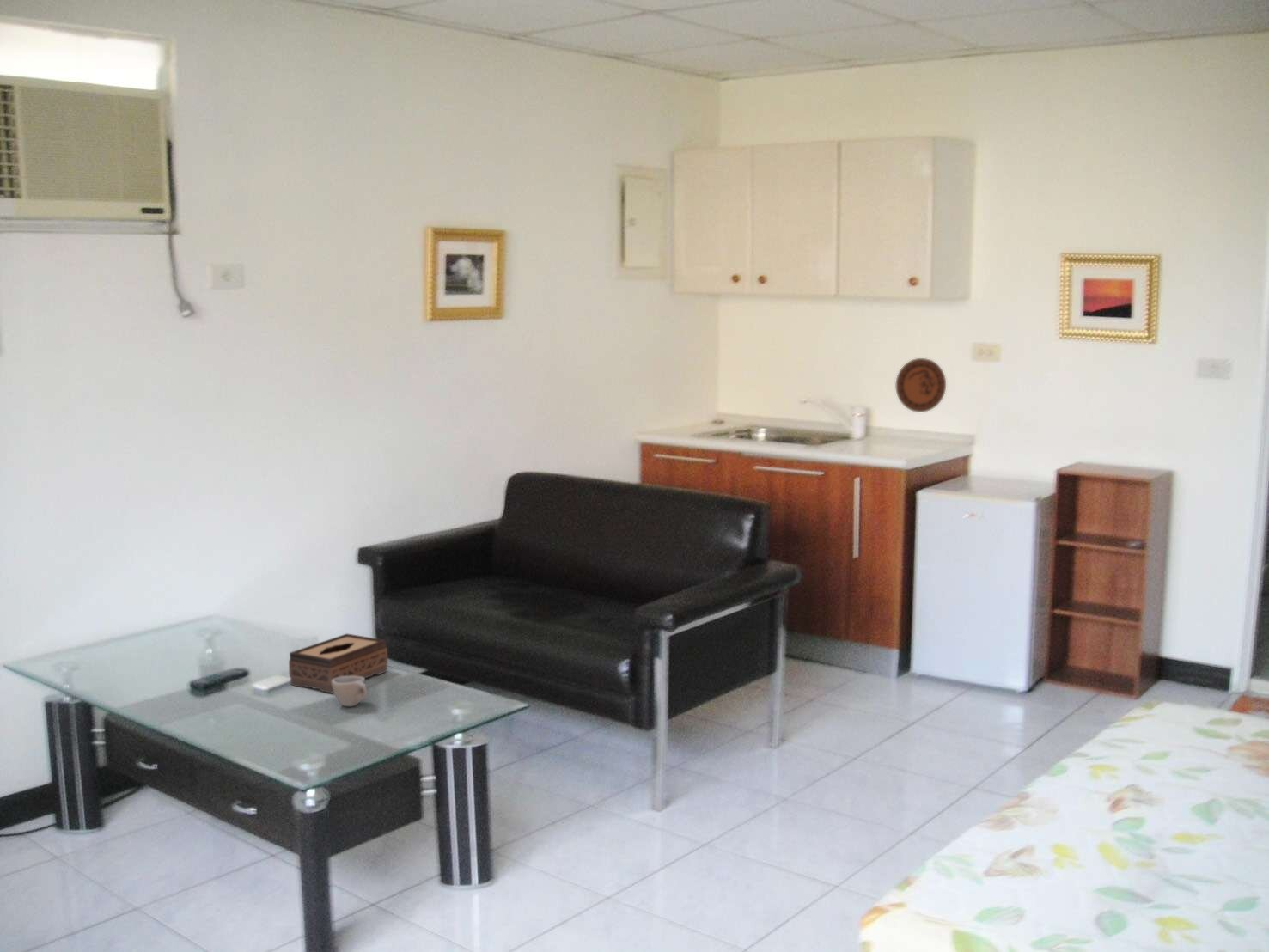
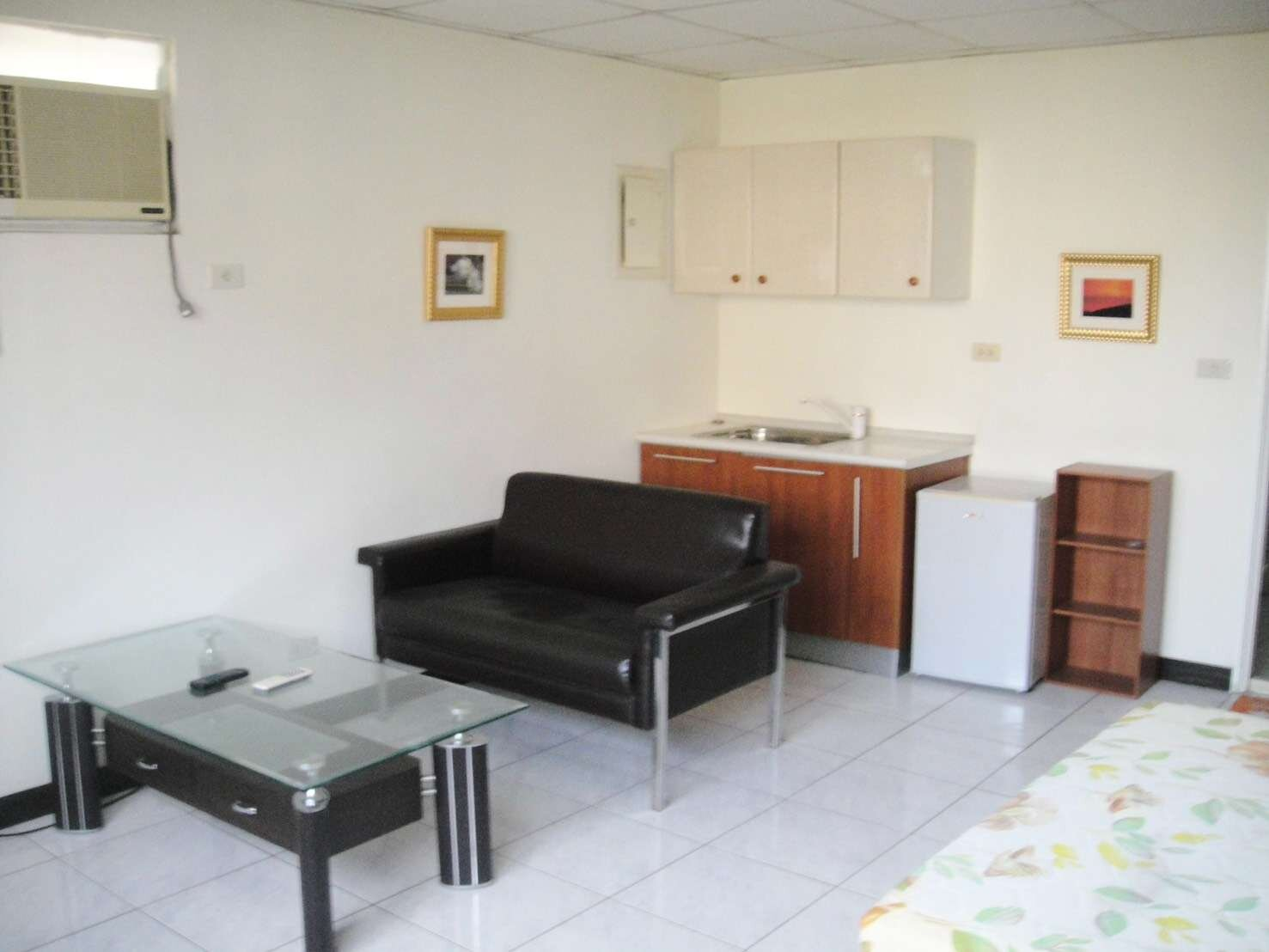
- cup [332,676,369,707]
- tissue box [288,632,388,694]
- decorative plate [895,357,947,413]
